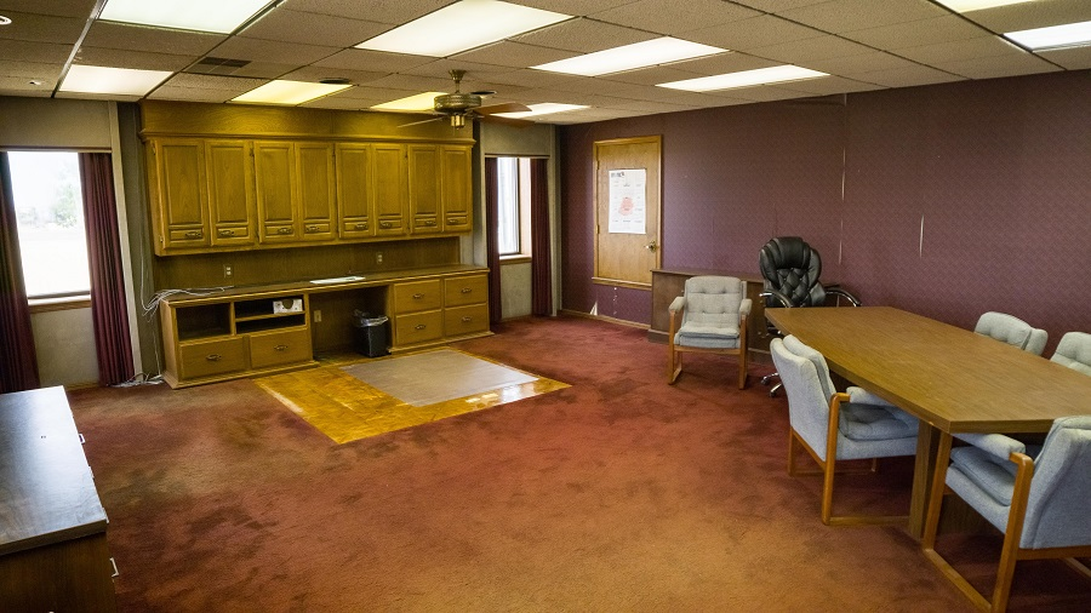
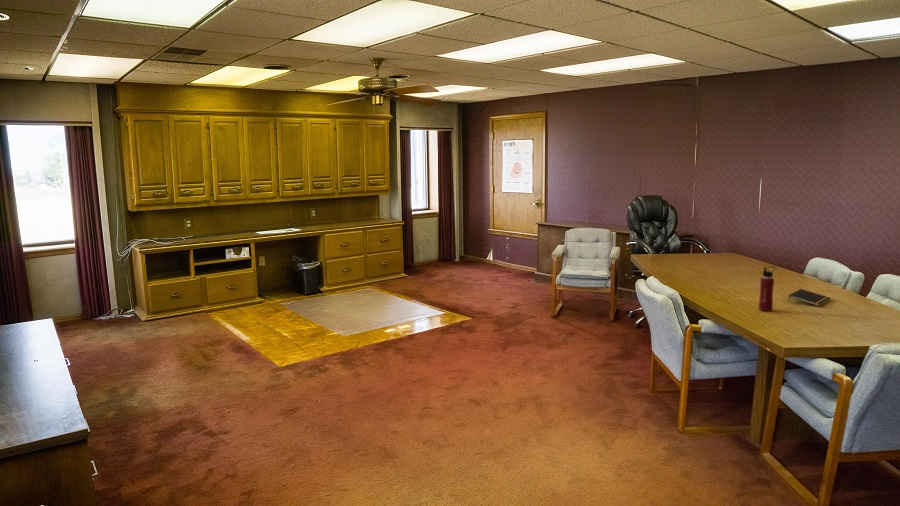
+ notepad [787,288,831,307]
+ water bottle [758,265,776,312]
